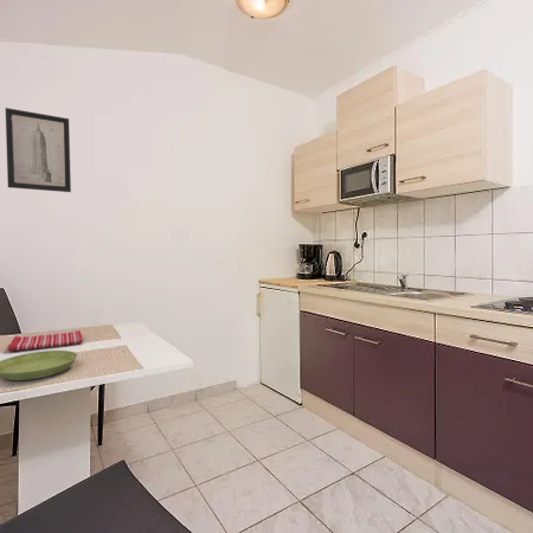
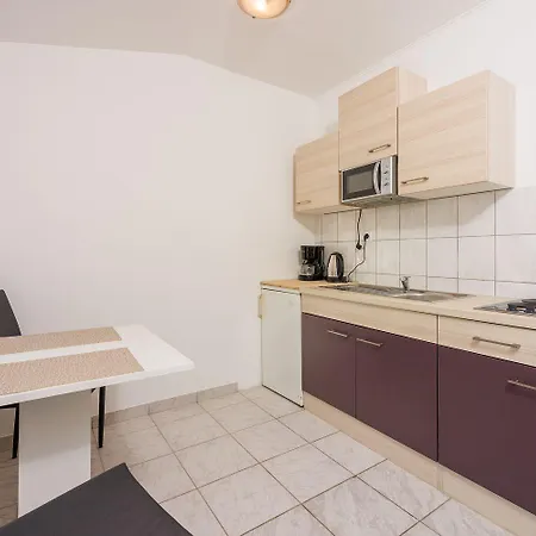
- wall art [5,107,72,193]
- dish towel [7,329,84,353]
- saucer [0,349,78,381]
